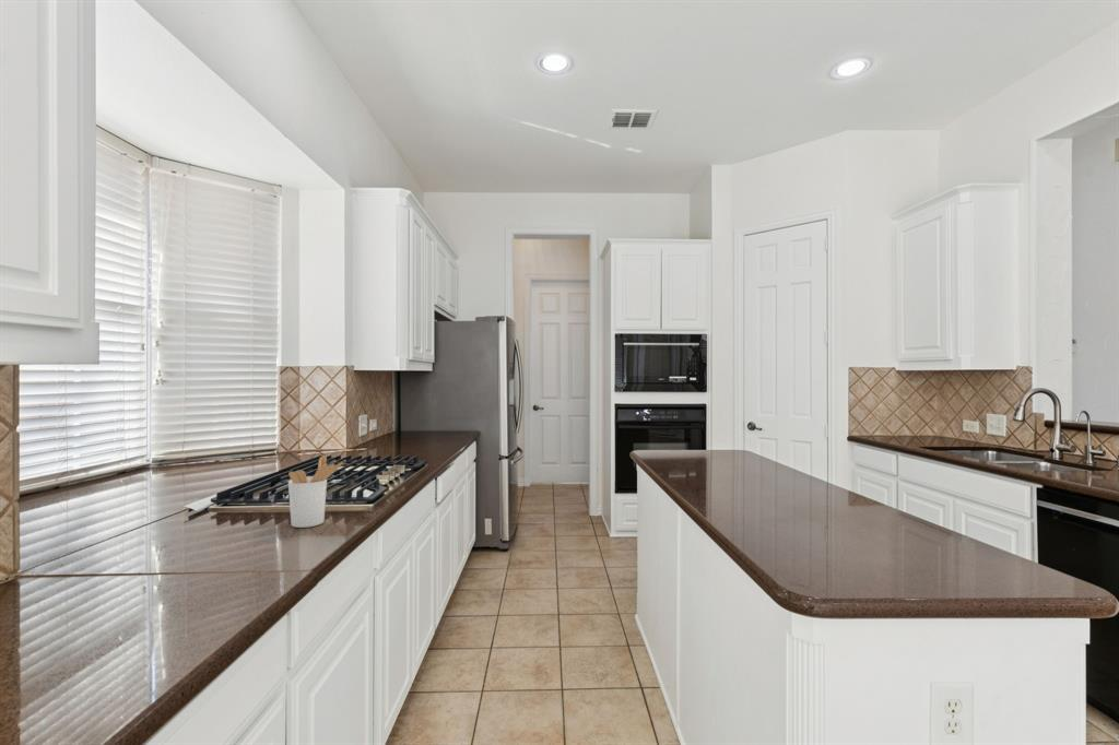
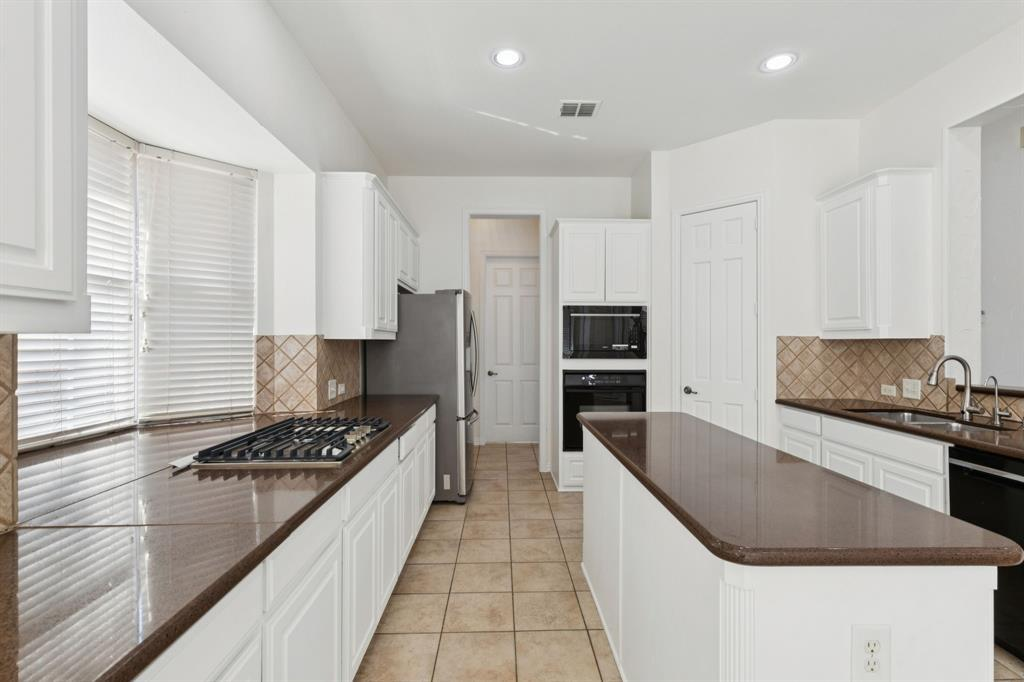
- utensil holder [287,454,344,529]
